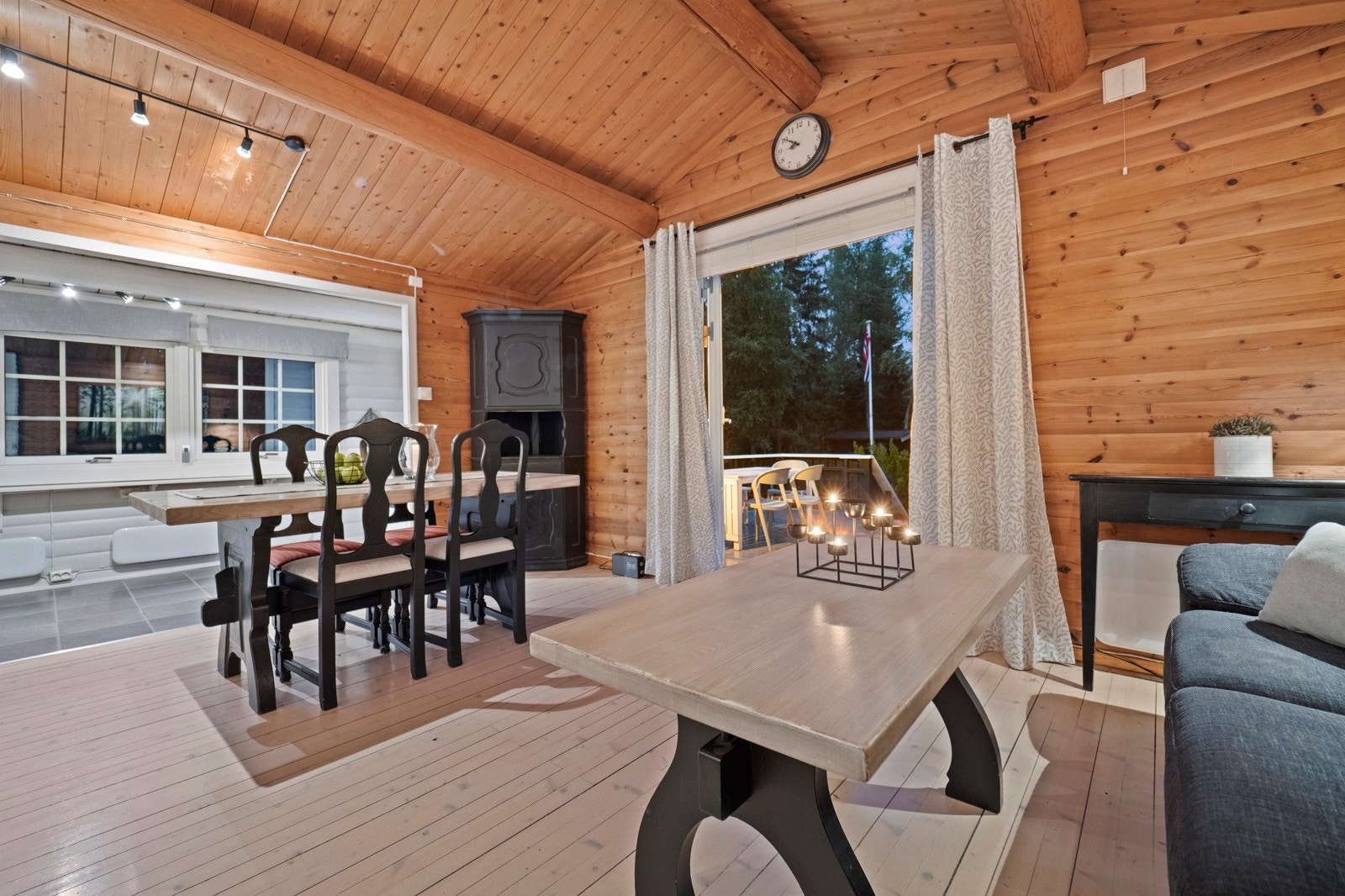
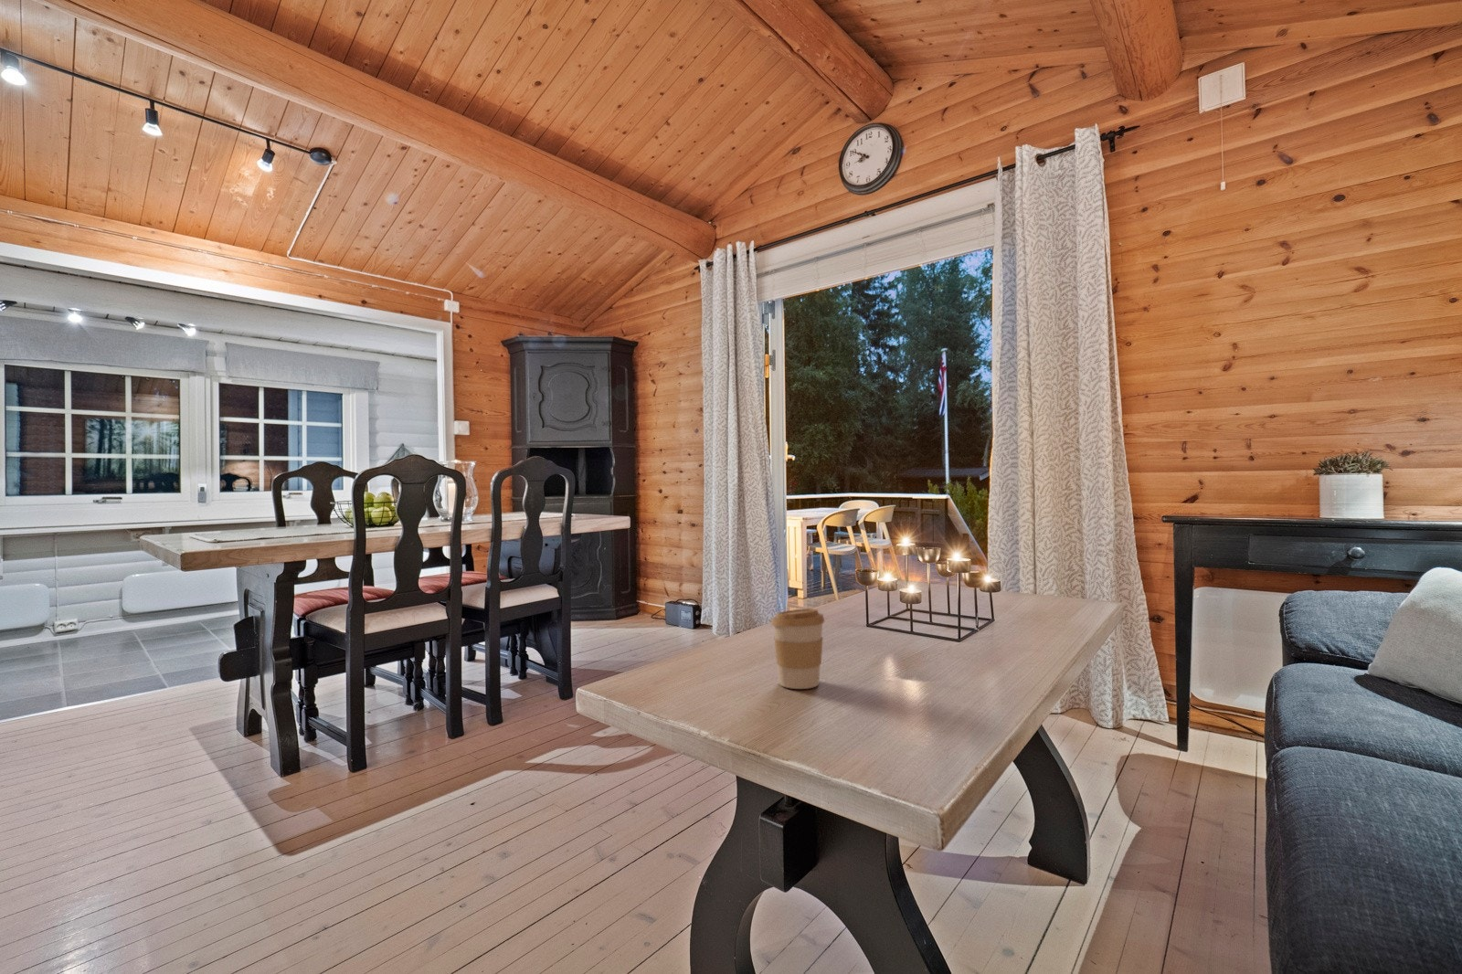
+ coffee cup [771,608,825,690]
